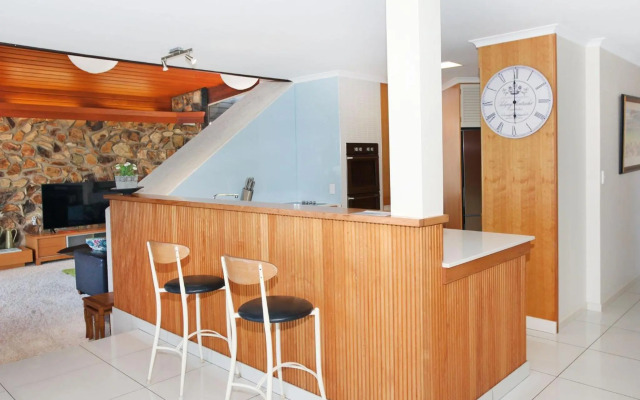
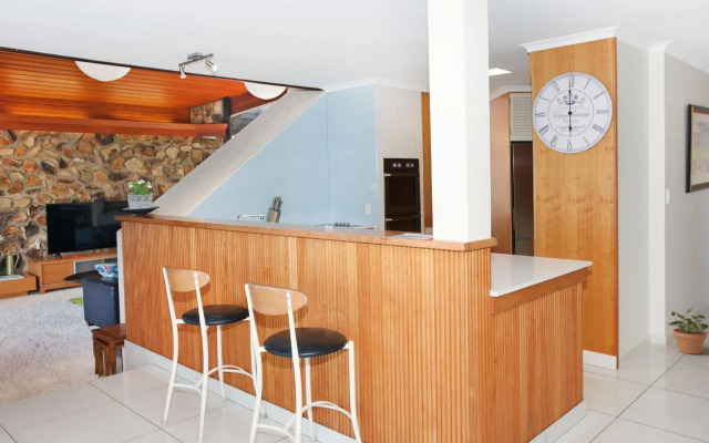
+ potted plant [666,307,709,356]
